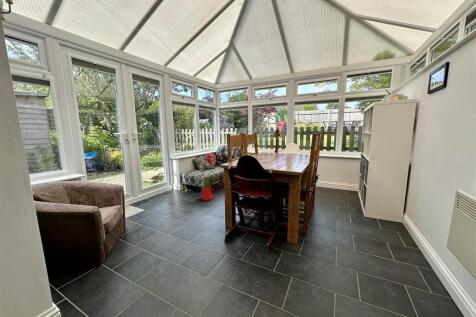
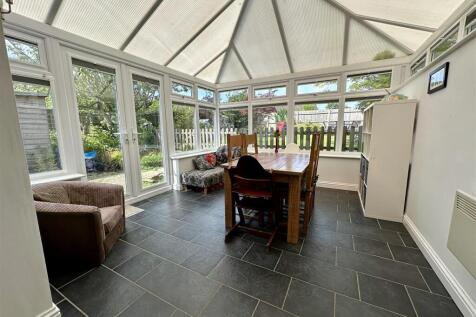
- house plant [192,163,220,202]
